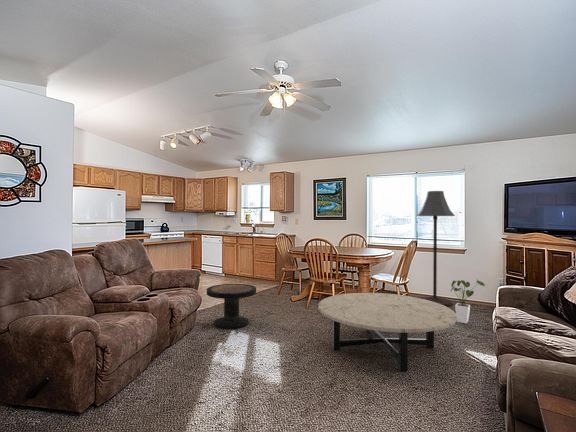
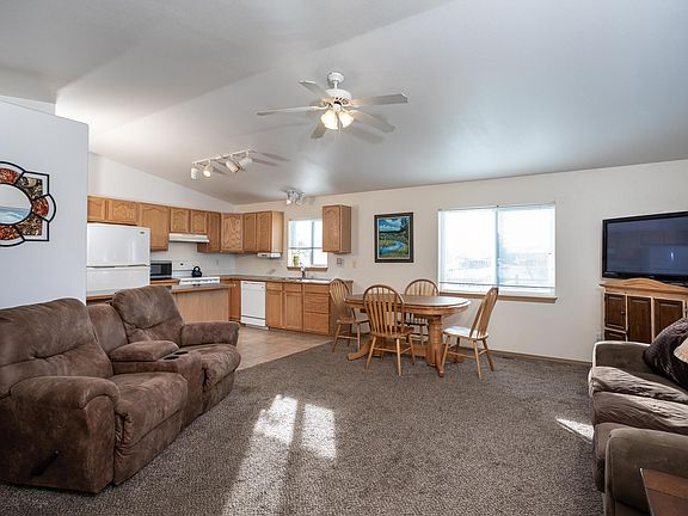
- house plant [449,279,486,324]
- coffee table [317,292,457,372]
- side table [206,283,257,330]
- floor lamp [416,190,456,307]
